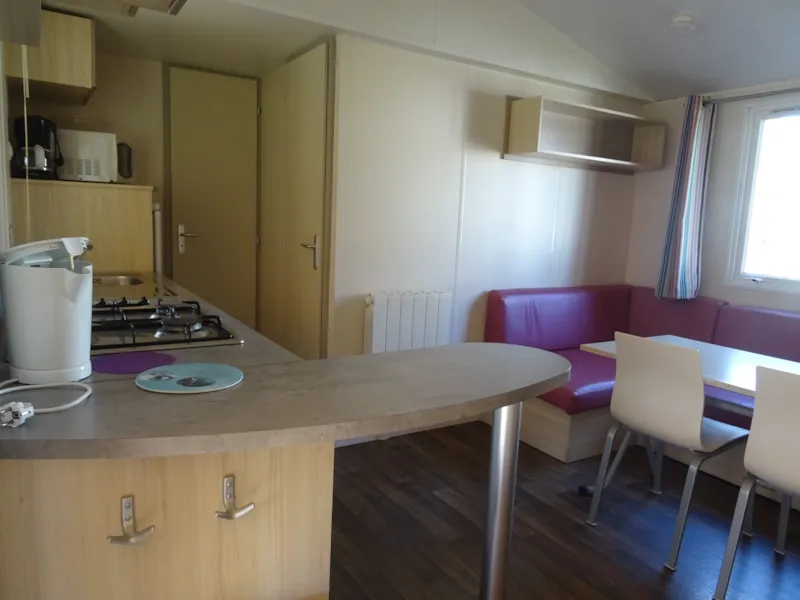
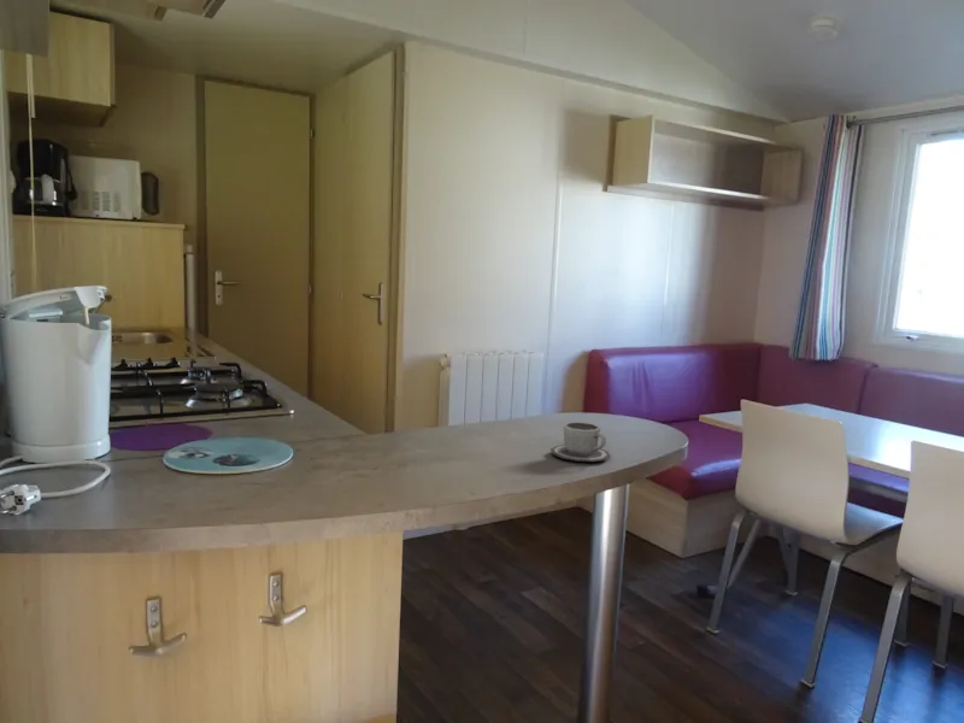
+ cup [549,421,612,463]
